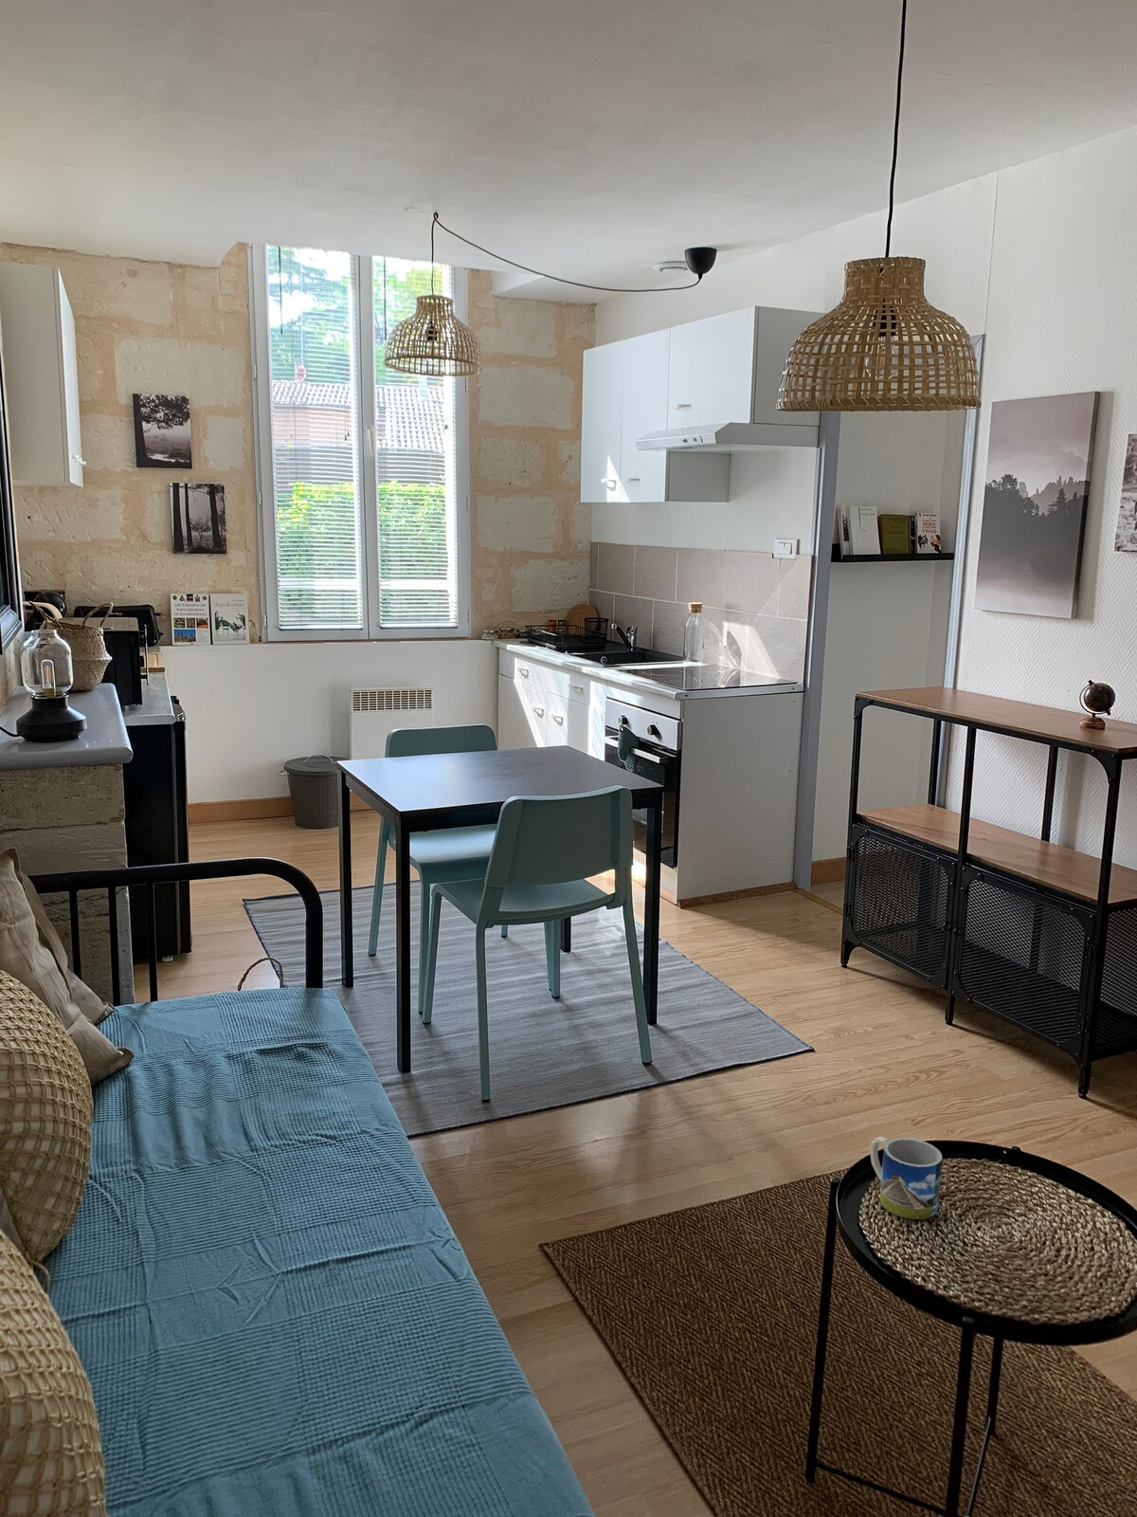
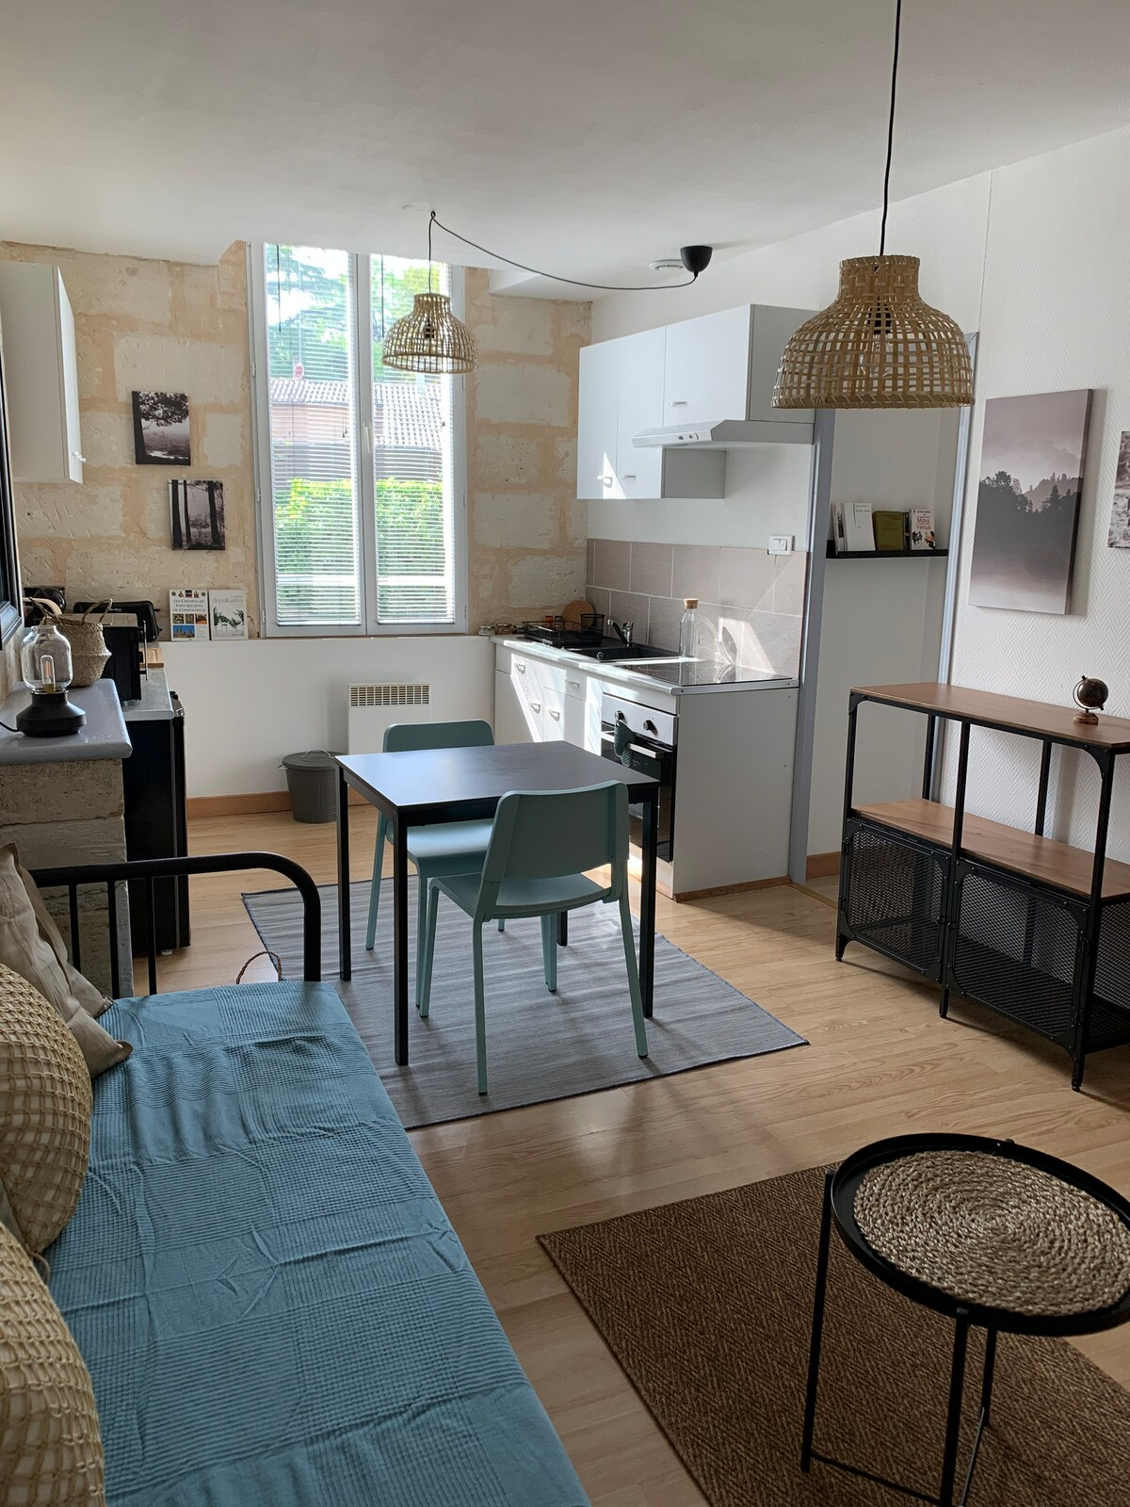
- mug [868,1136,942,1221]
